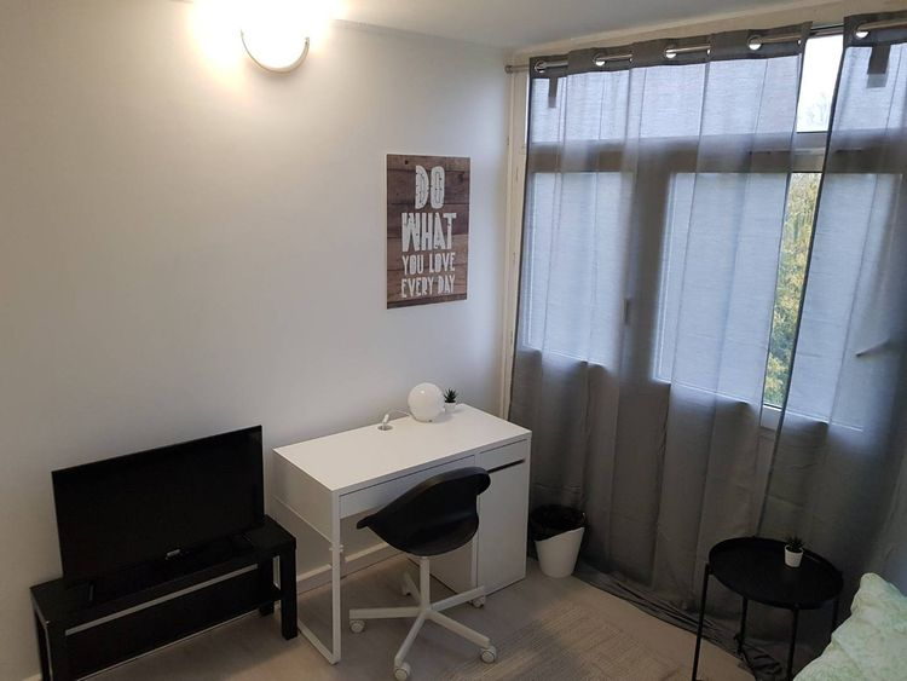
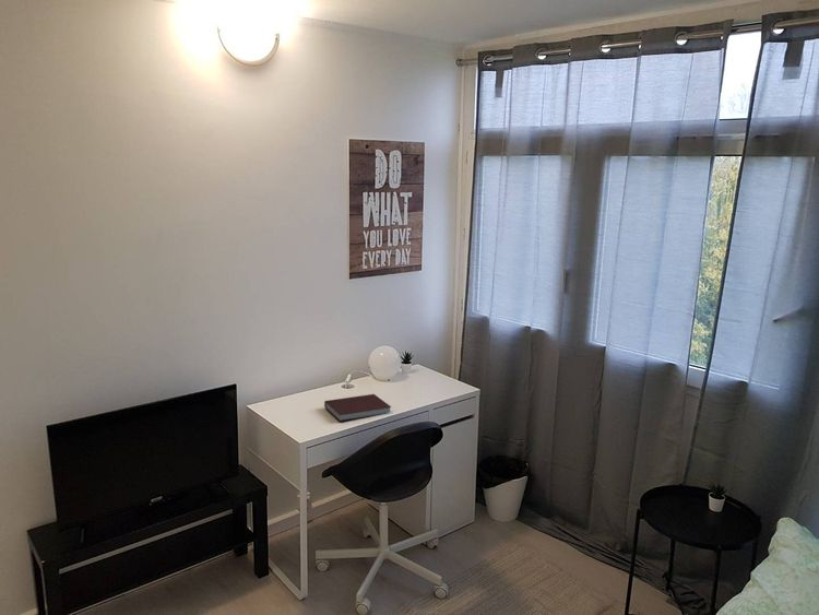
+ notebook [323,393,392,423]
